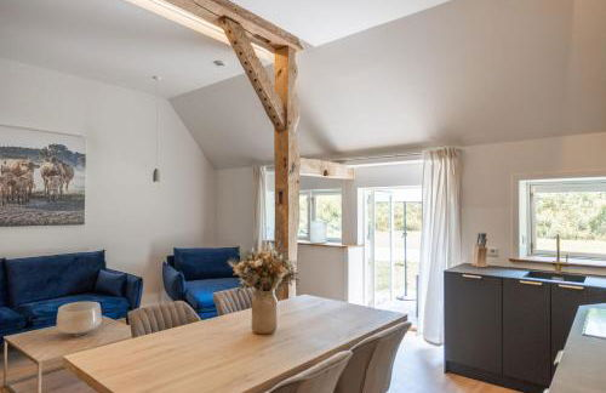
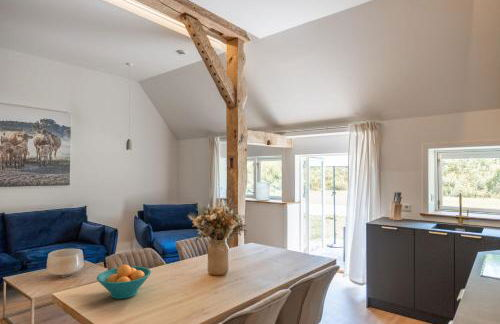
+ fruit bowl [96,264,152,300]
